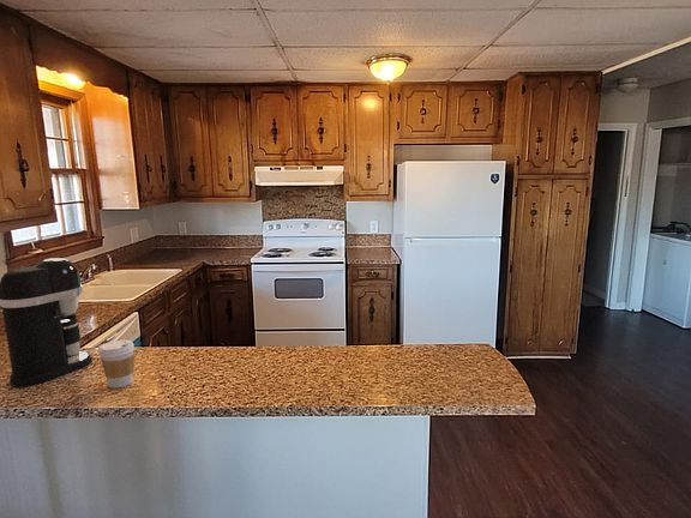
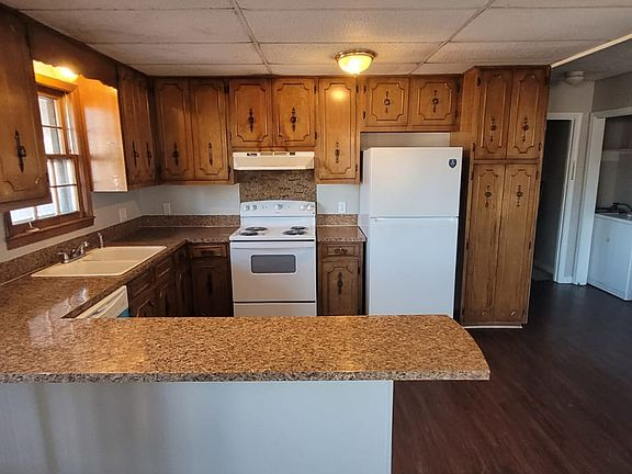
- coffee maker [0,257,94,387]
- coffee cup [98,339,136,390]
